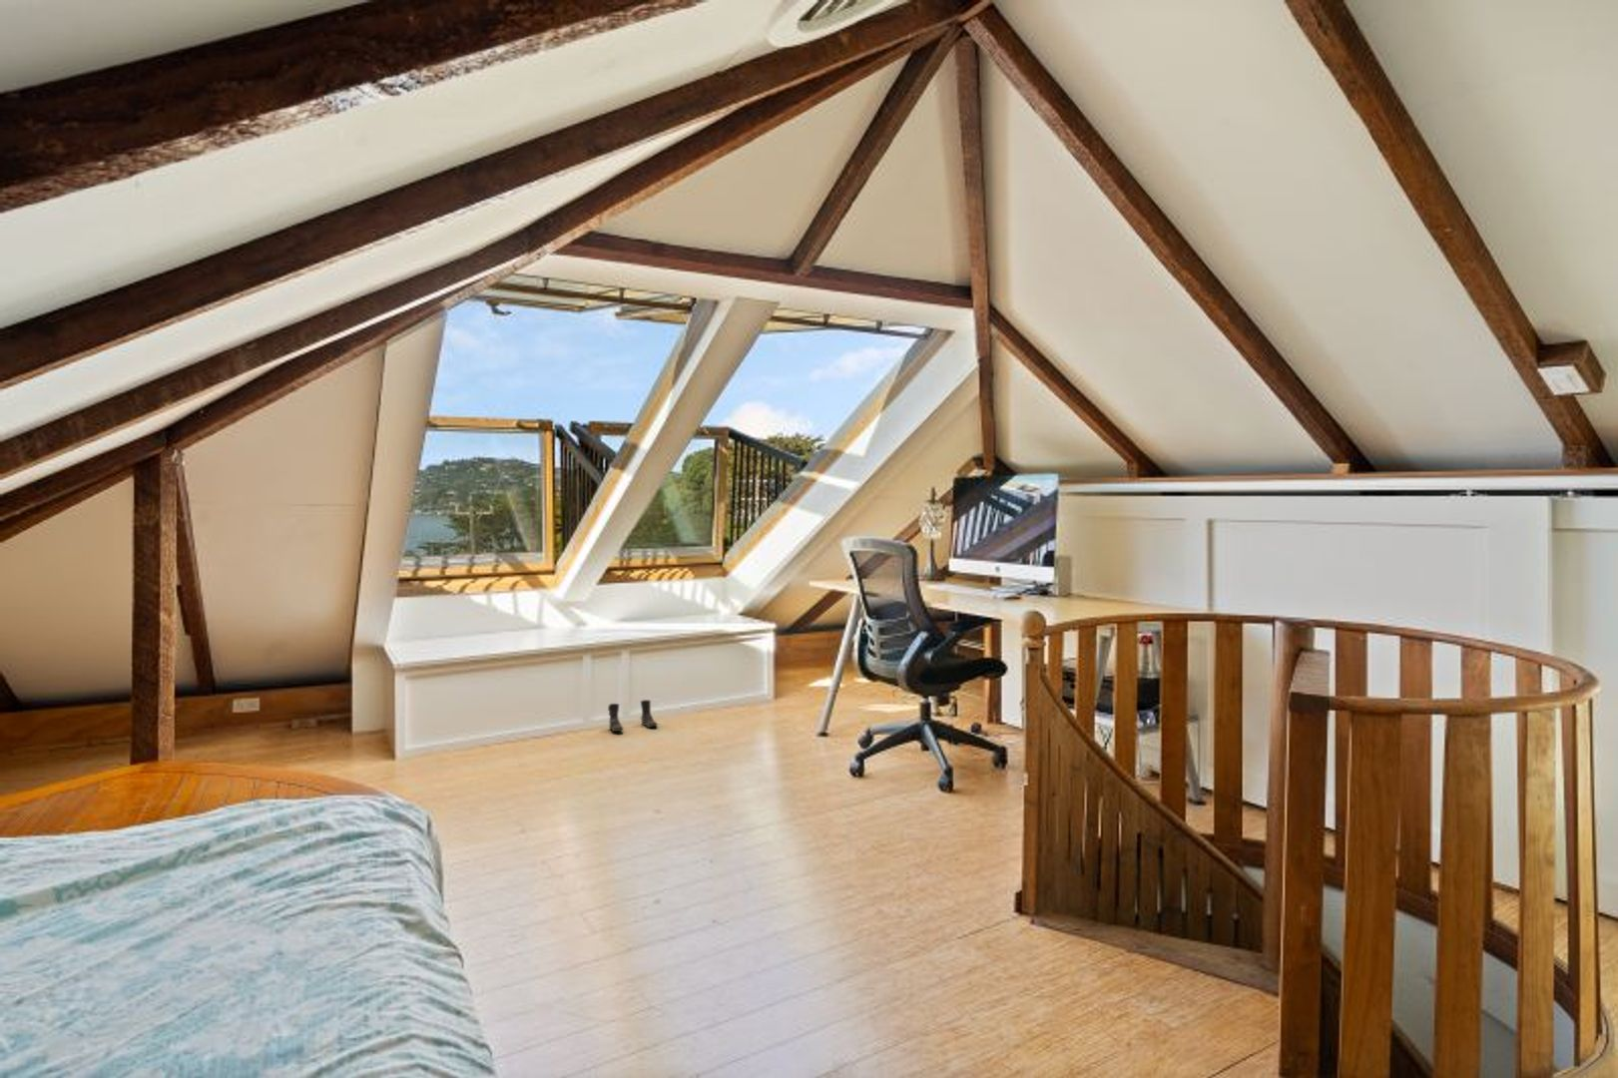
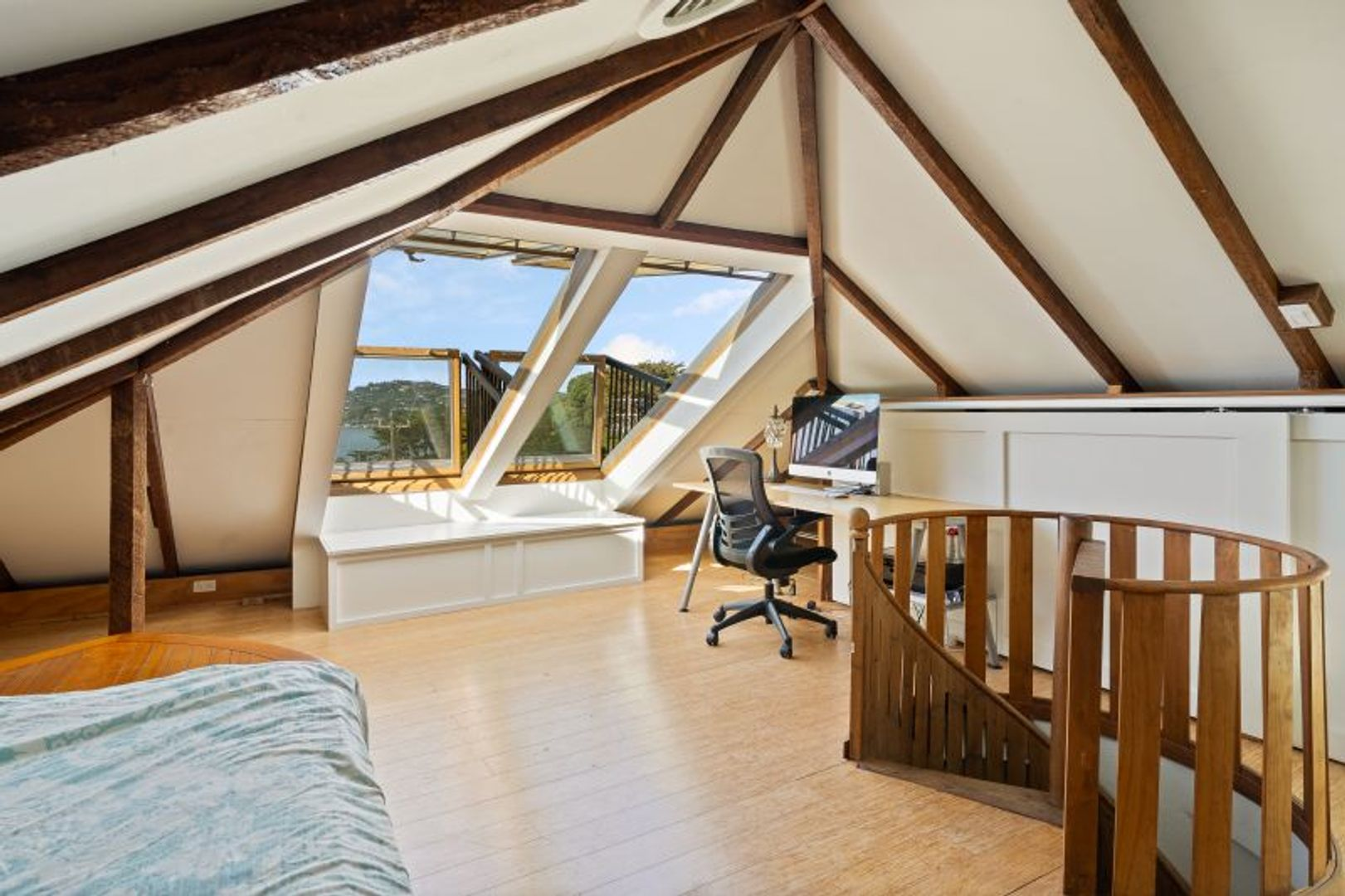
- boots [606,699,658,733]
